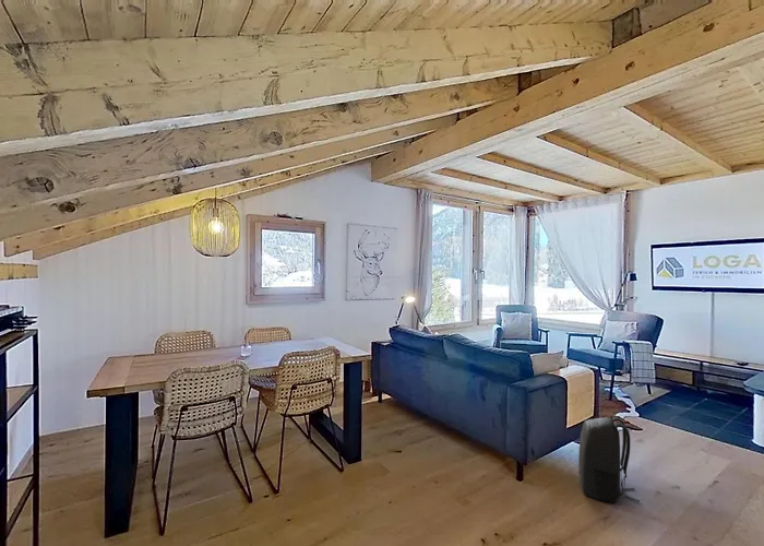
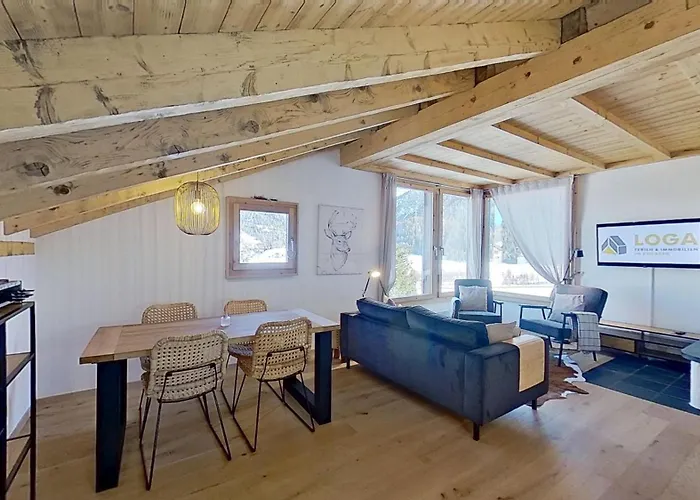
- backpack [577,415,641,503]
